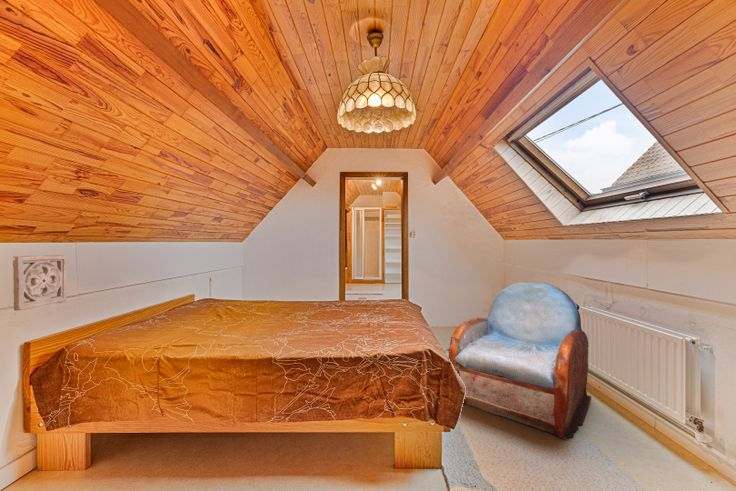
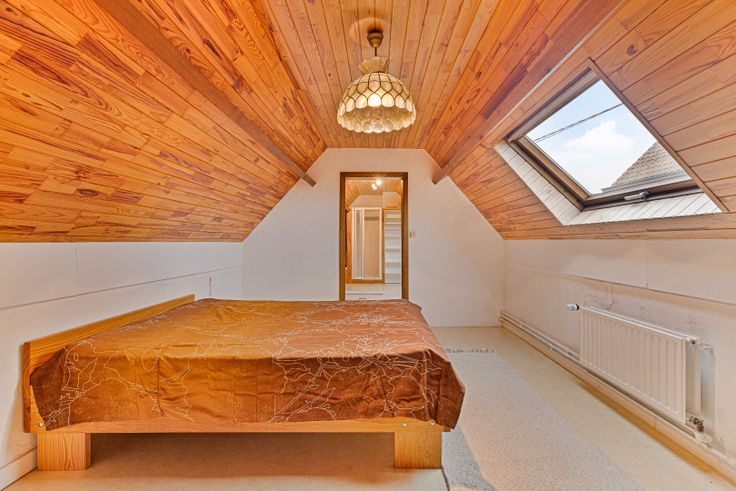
- wall ornament [12,254,68,312]
- armchair [448,281,593,440]
